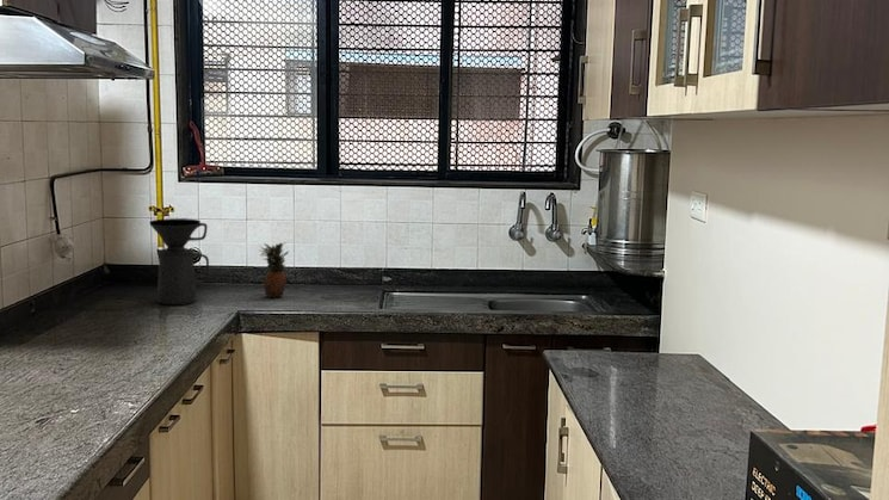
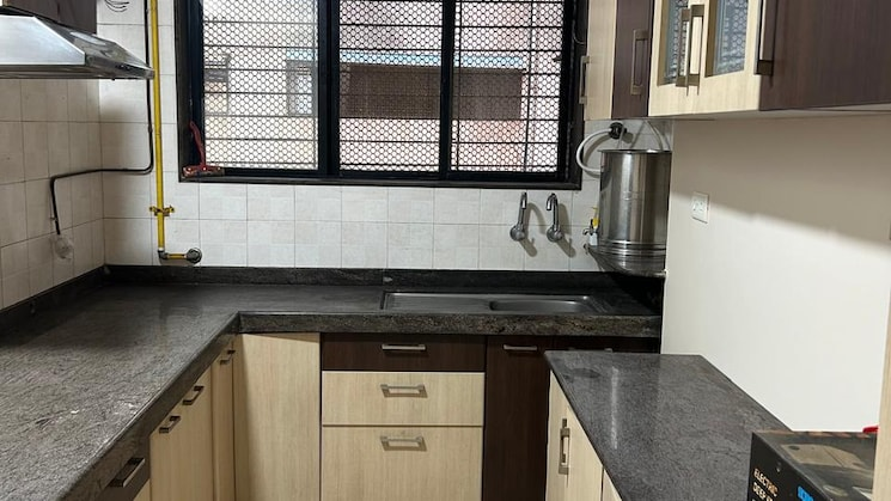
- fruit [259,241,290,300]
- coffee maker [148,217,210,305]
